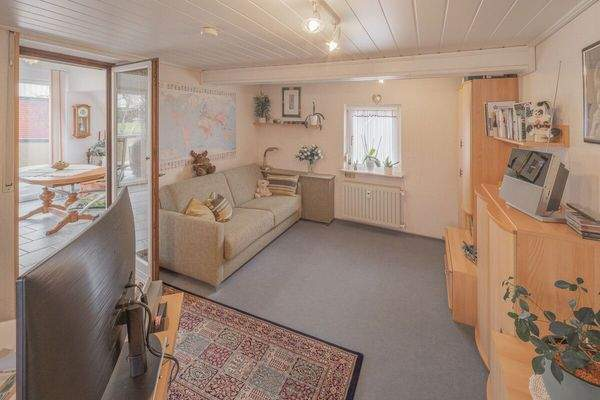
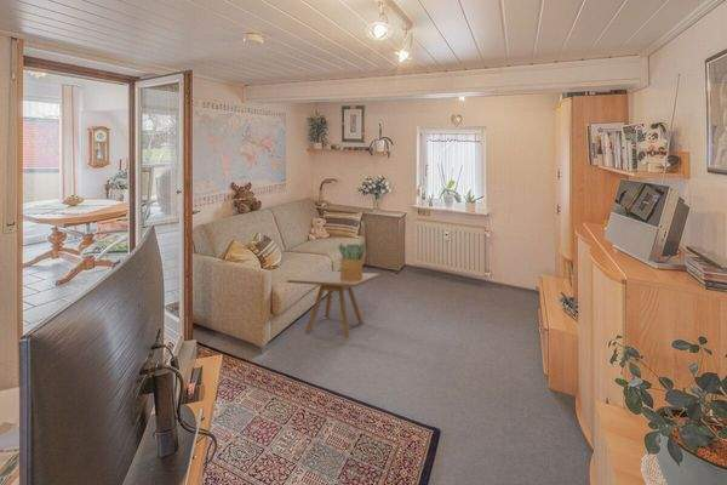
+ potted plant [337,242,367,280]
+ side table [286,270,380,338]
